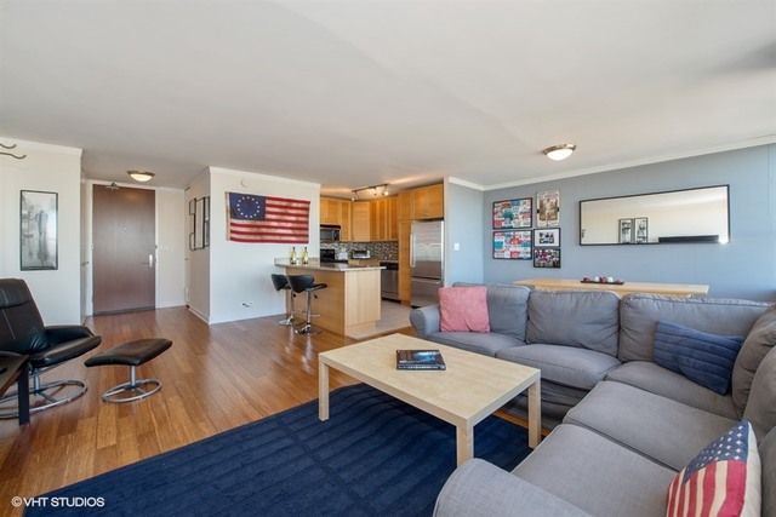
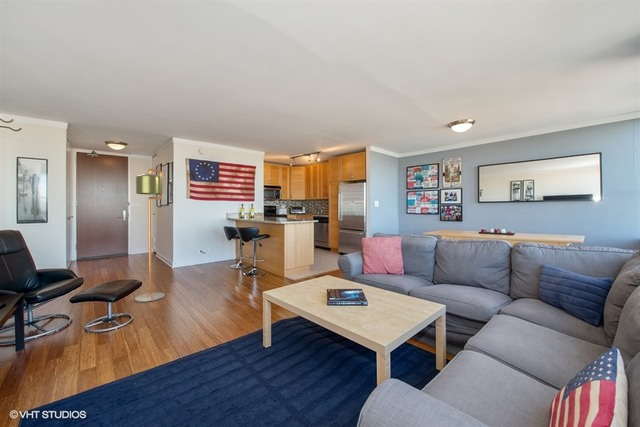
+ floor lamp [134,168,166,303]
